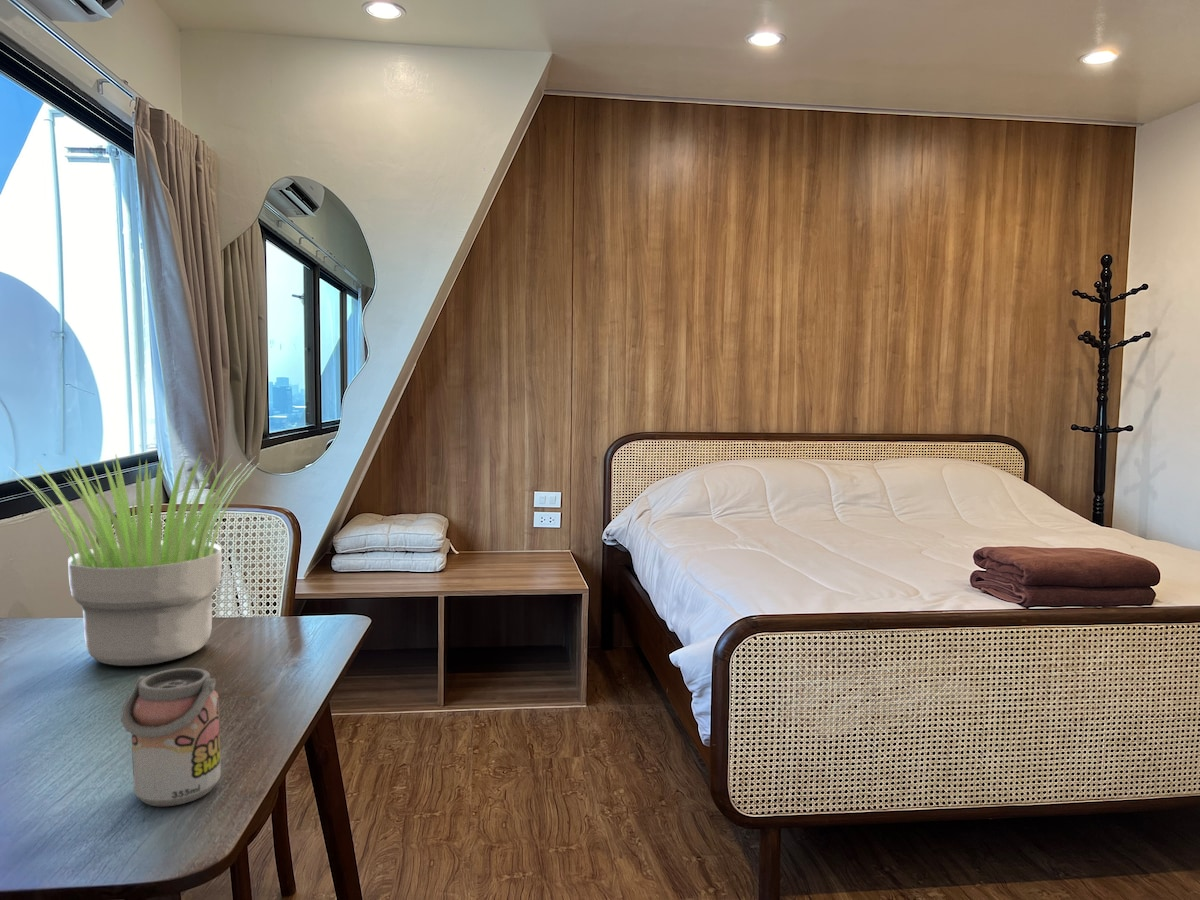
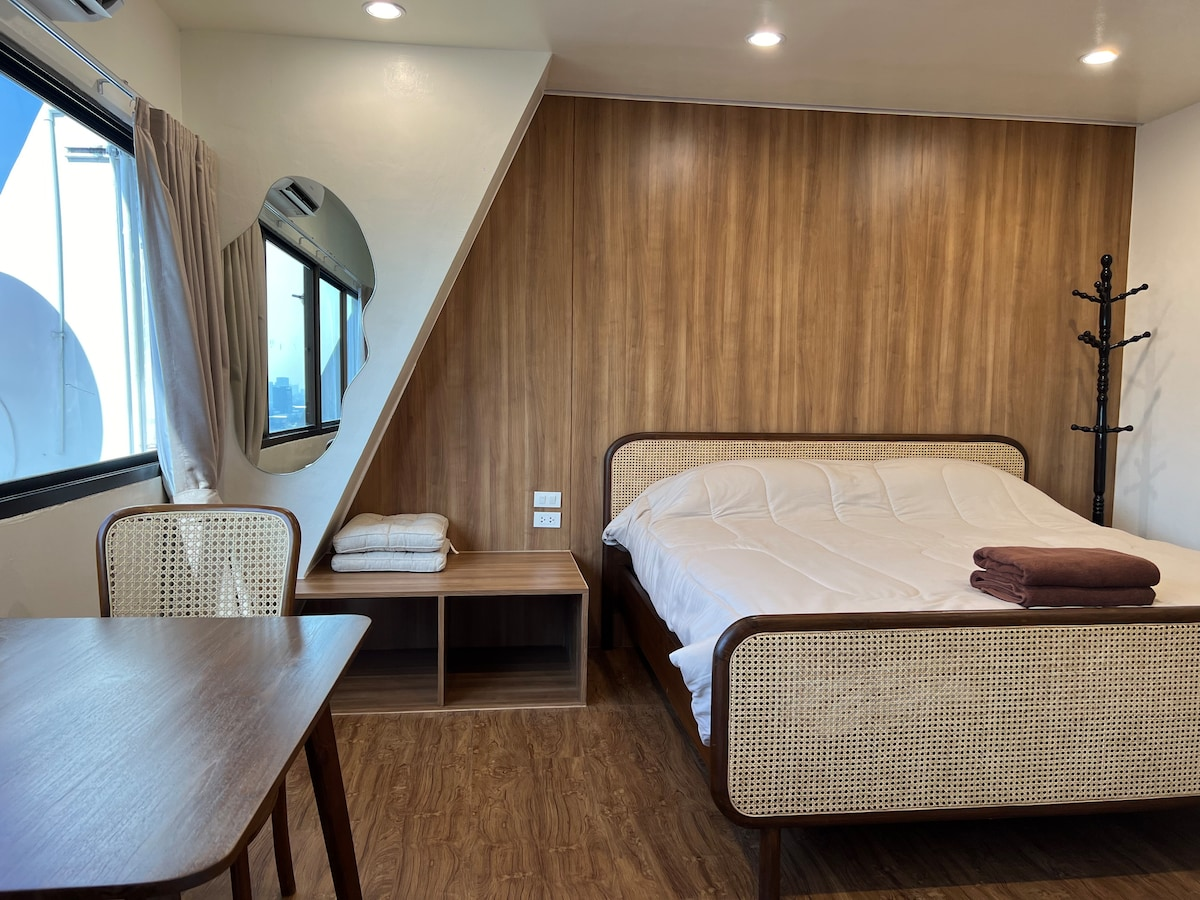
- potted plant [6,452,259,667]
- beverage can [120,667,222,807]
